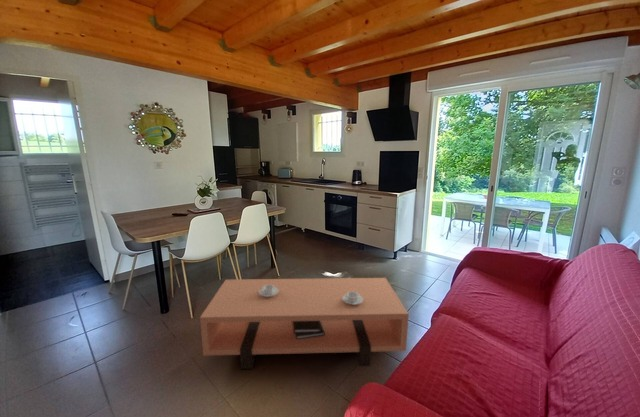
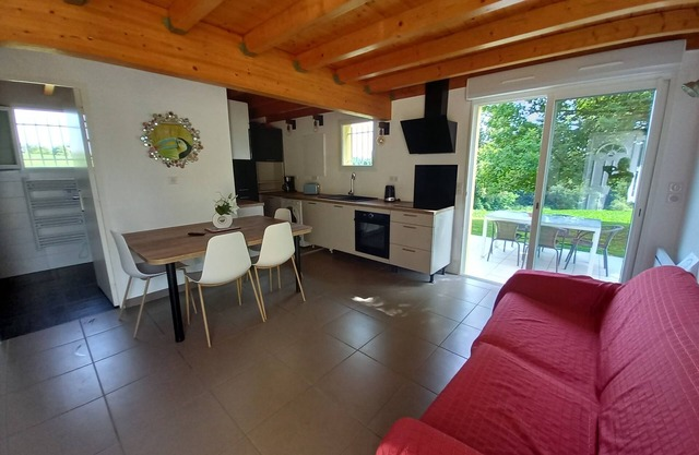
- coffee table [199,277,410,370]
